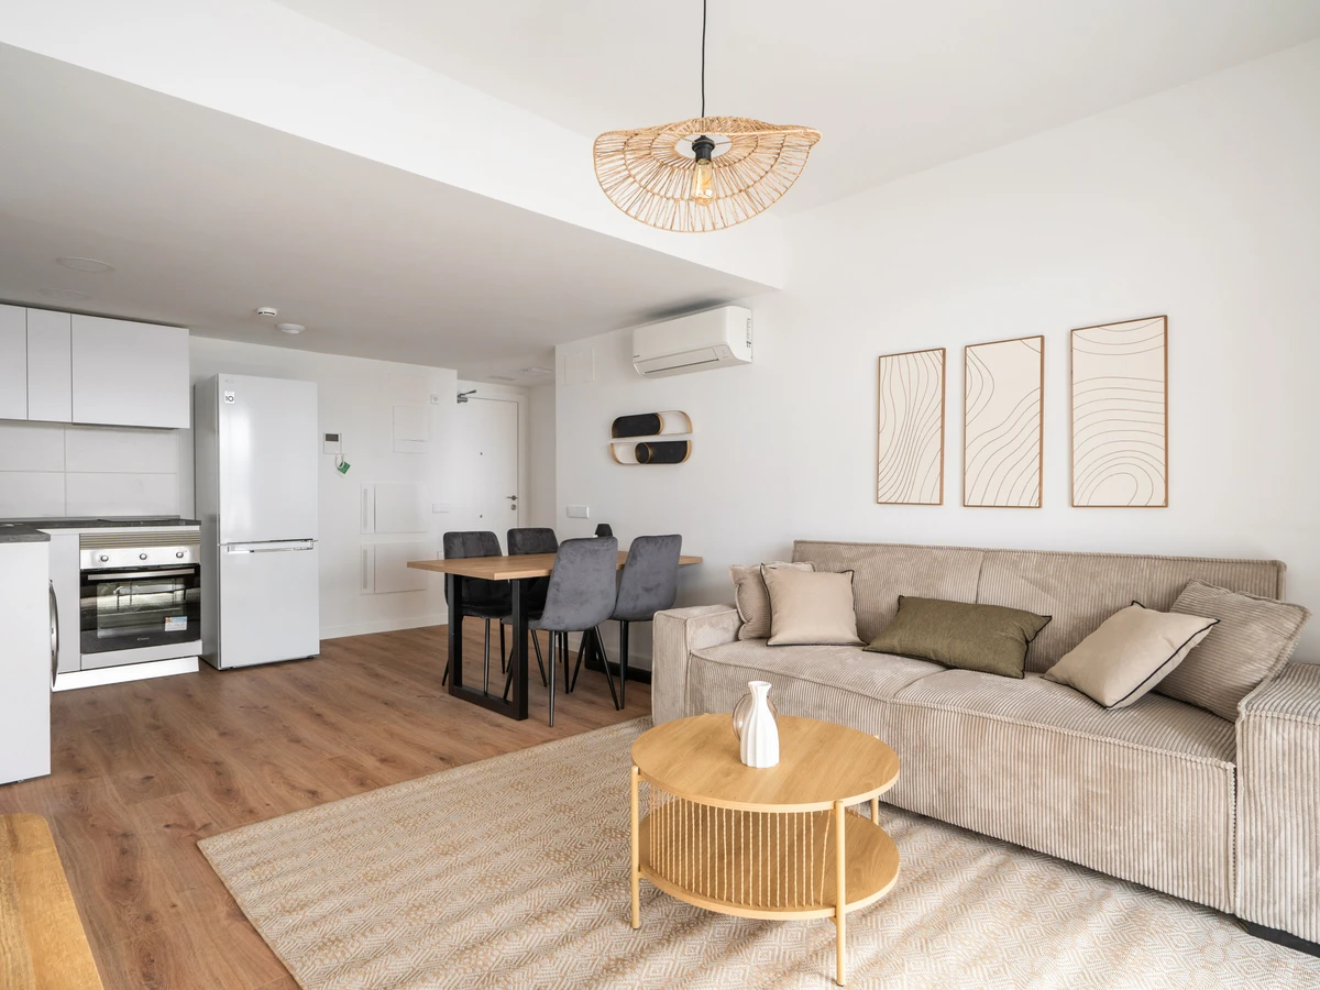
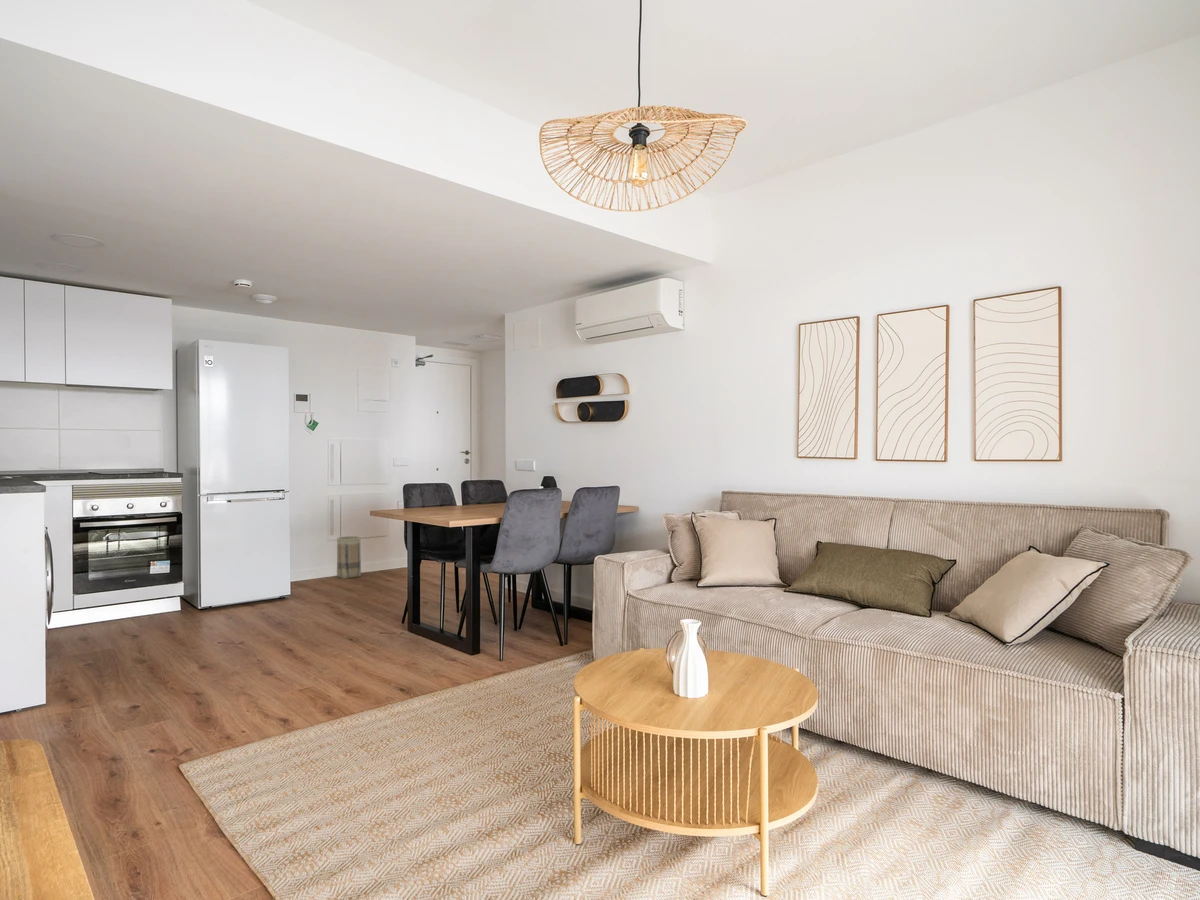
+ basket [336,535,362,580]
